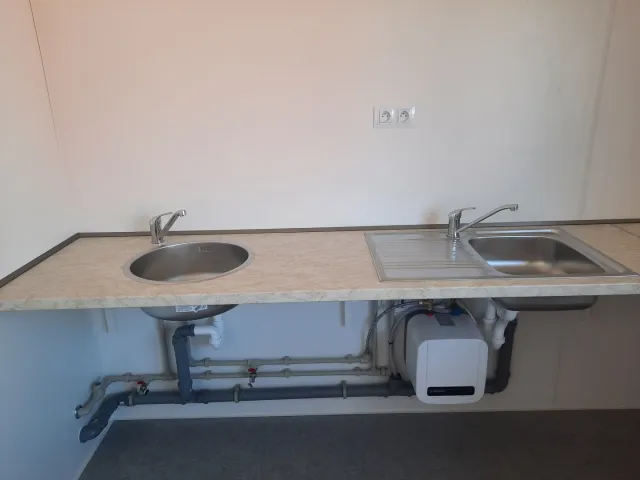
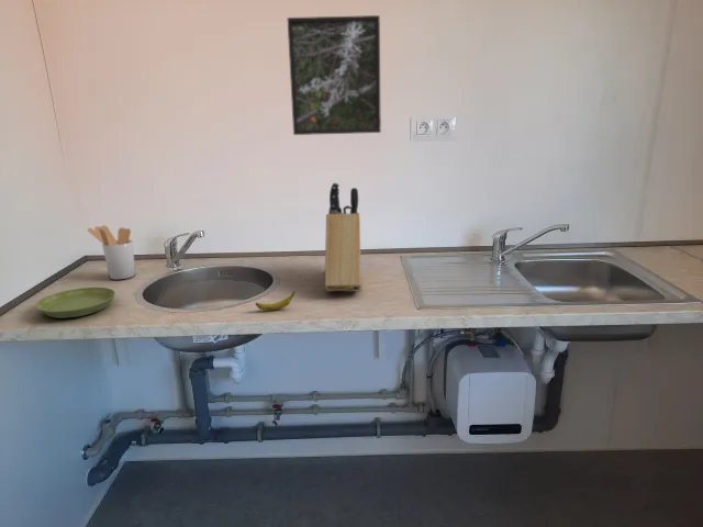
+ saucer [34,287,116,319]
+ utensil holder [87,224,136,280]
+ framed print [287,14,382,136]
+ banana [255,290,297,311]
+ knife block [324,181,362,292]
